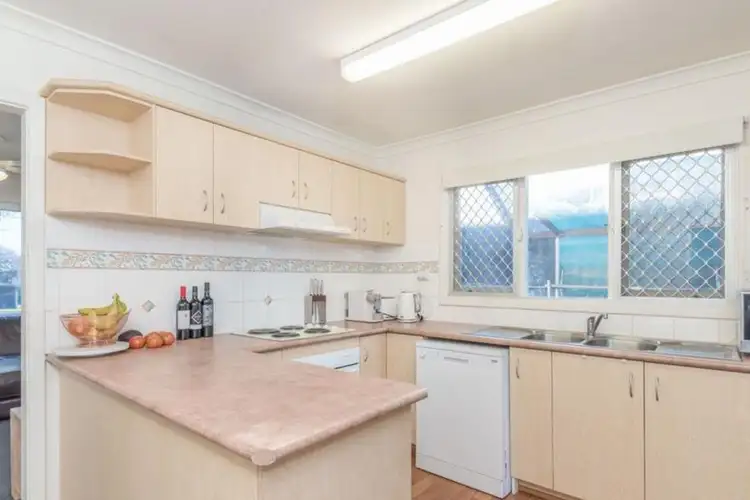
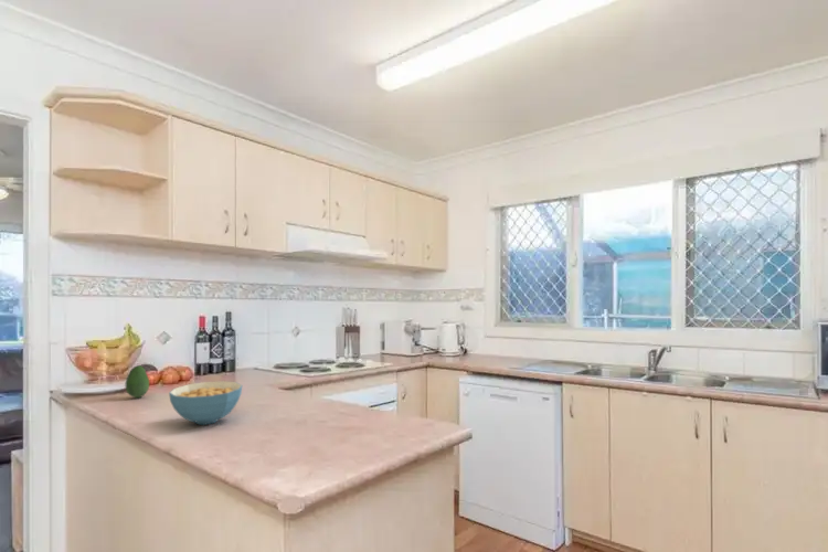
+ cereal bowl [168,380,243,425]
+ fruit [125,364,150,399]
